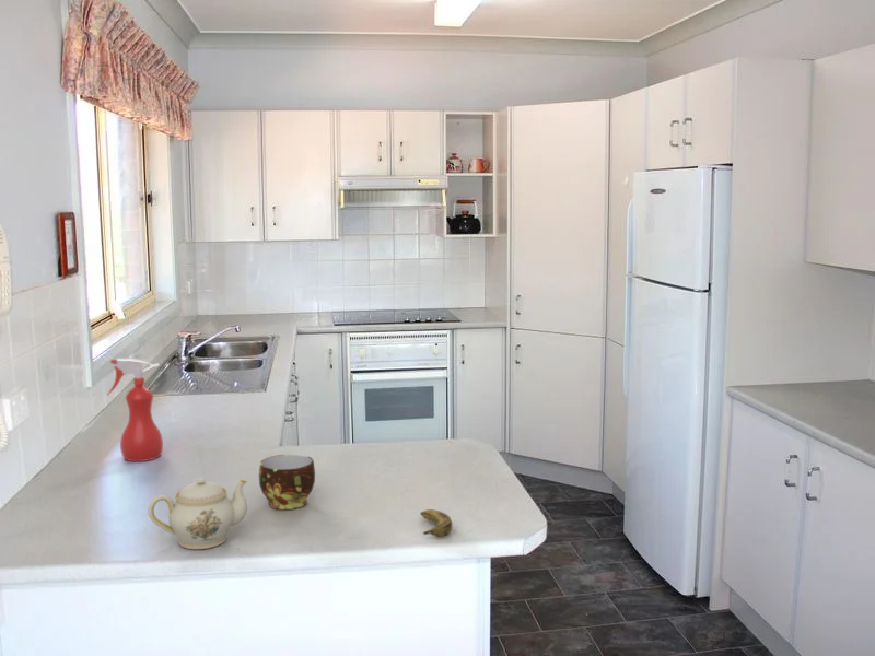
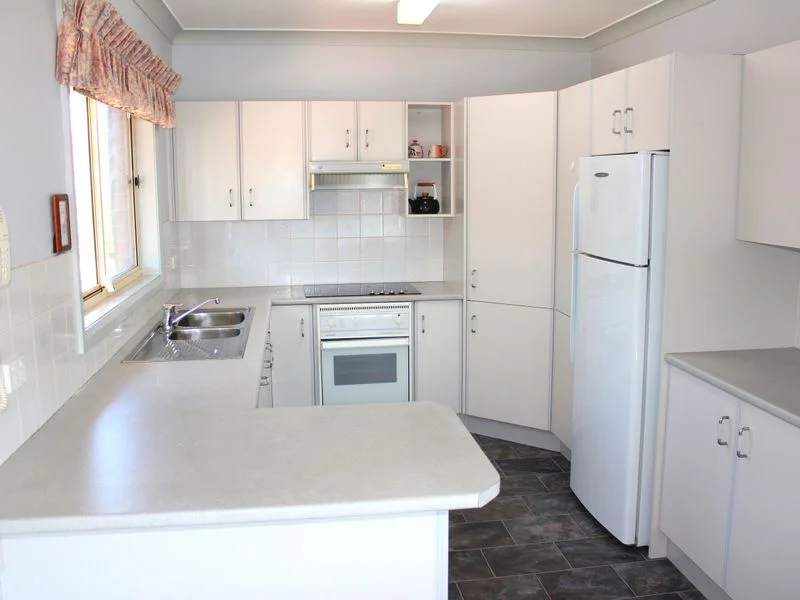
- cup [258,454,316,511]
- spray bottle [106,358,164,462]
- teapot [148,478,248,550]
- banana [419,508,453,538]
